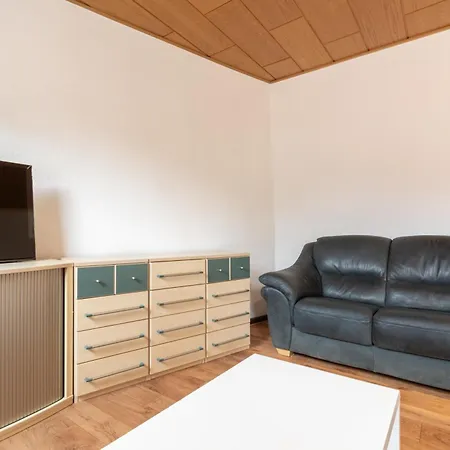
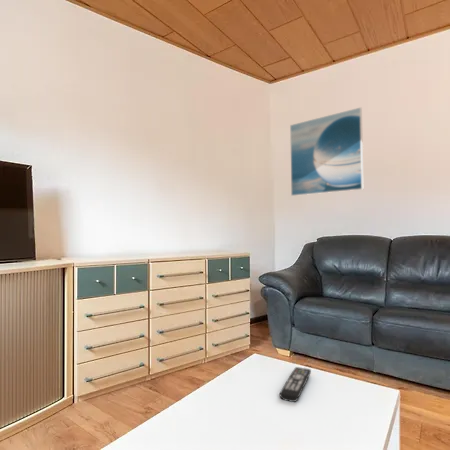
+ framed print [289,106,364,197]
+ remote control [279,366,312,403]
